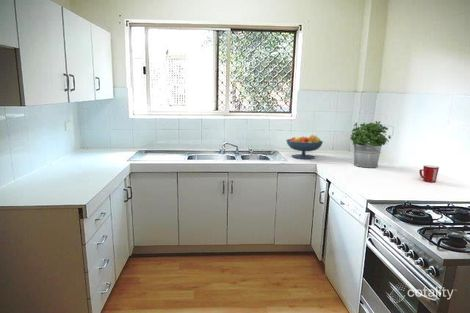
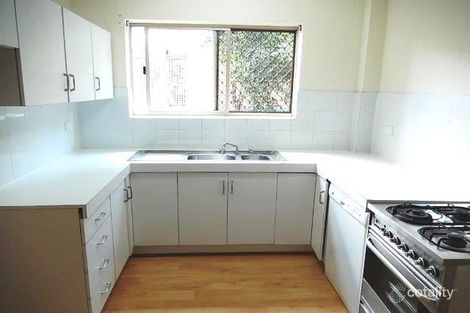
- fruit bowl [285,134,324,160]
- mug [418,164,440,183]
- potted plant [349,120,392,169]
